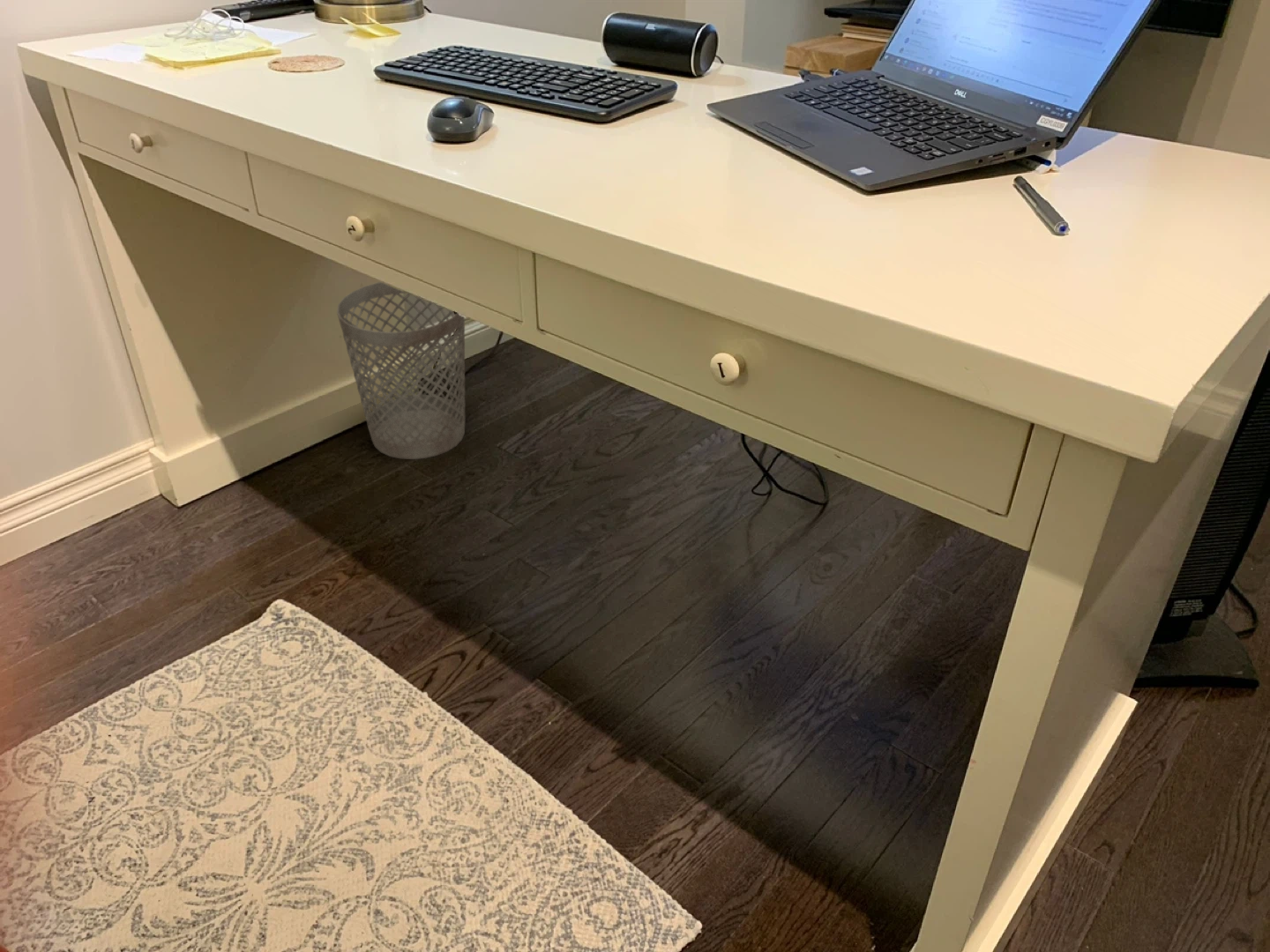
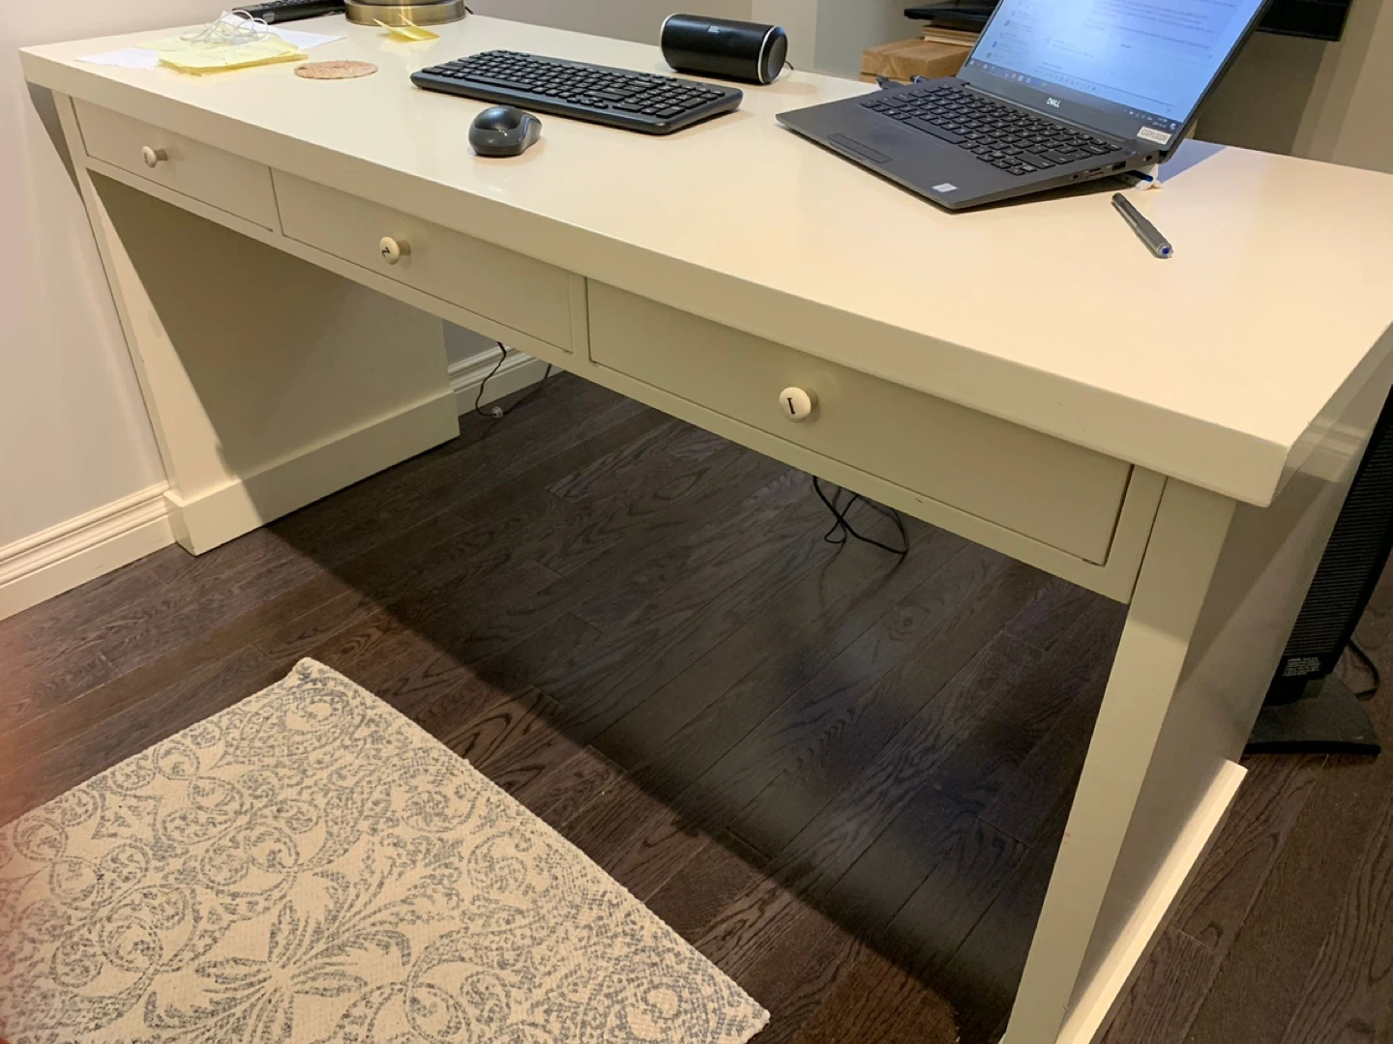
- wastebasket [336,281,466,460]
